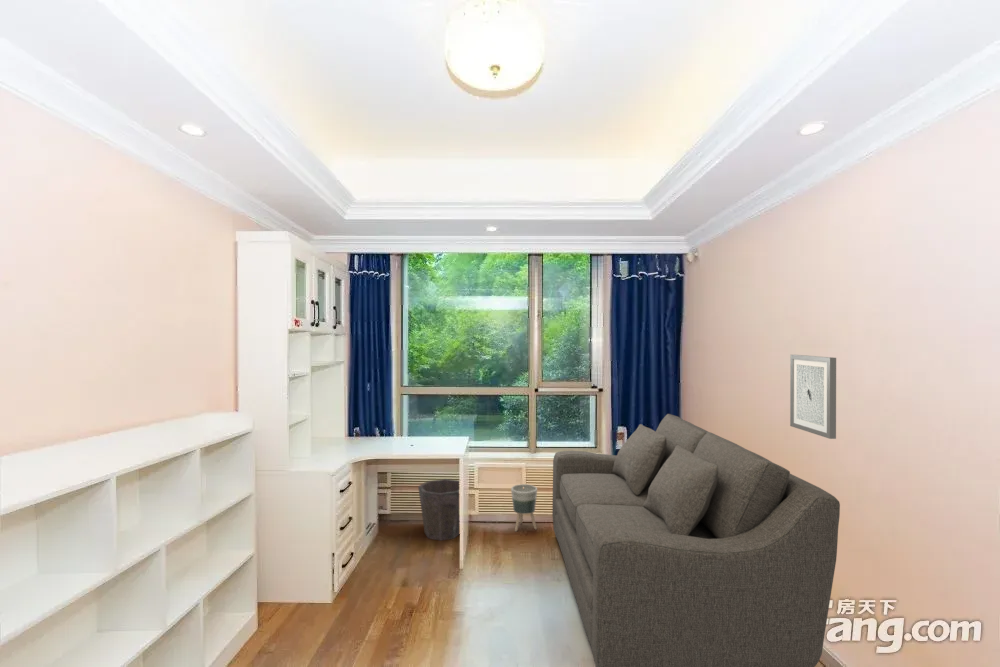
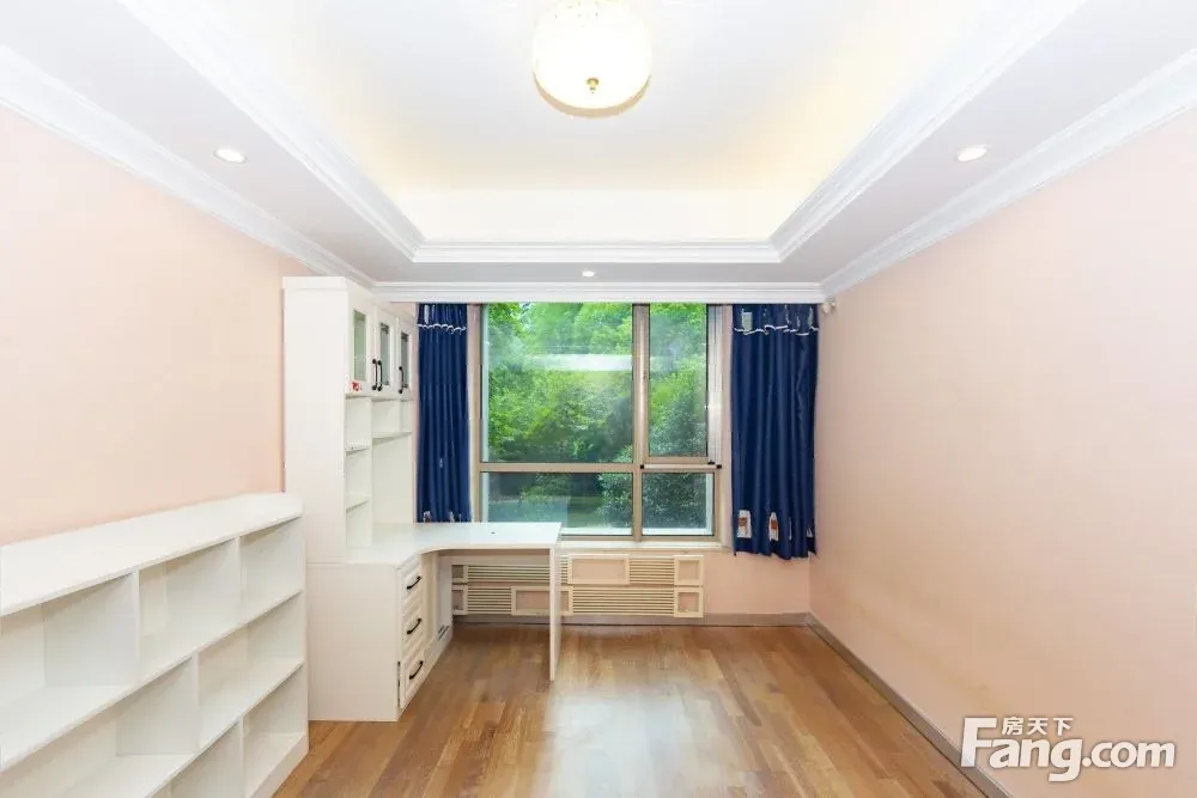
- waste bin [417,478,460,542]
- sofa [551,413,841,667]
- wall art [789,354,837,440]
- planter [510,483,538,532]
